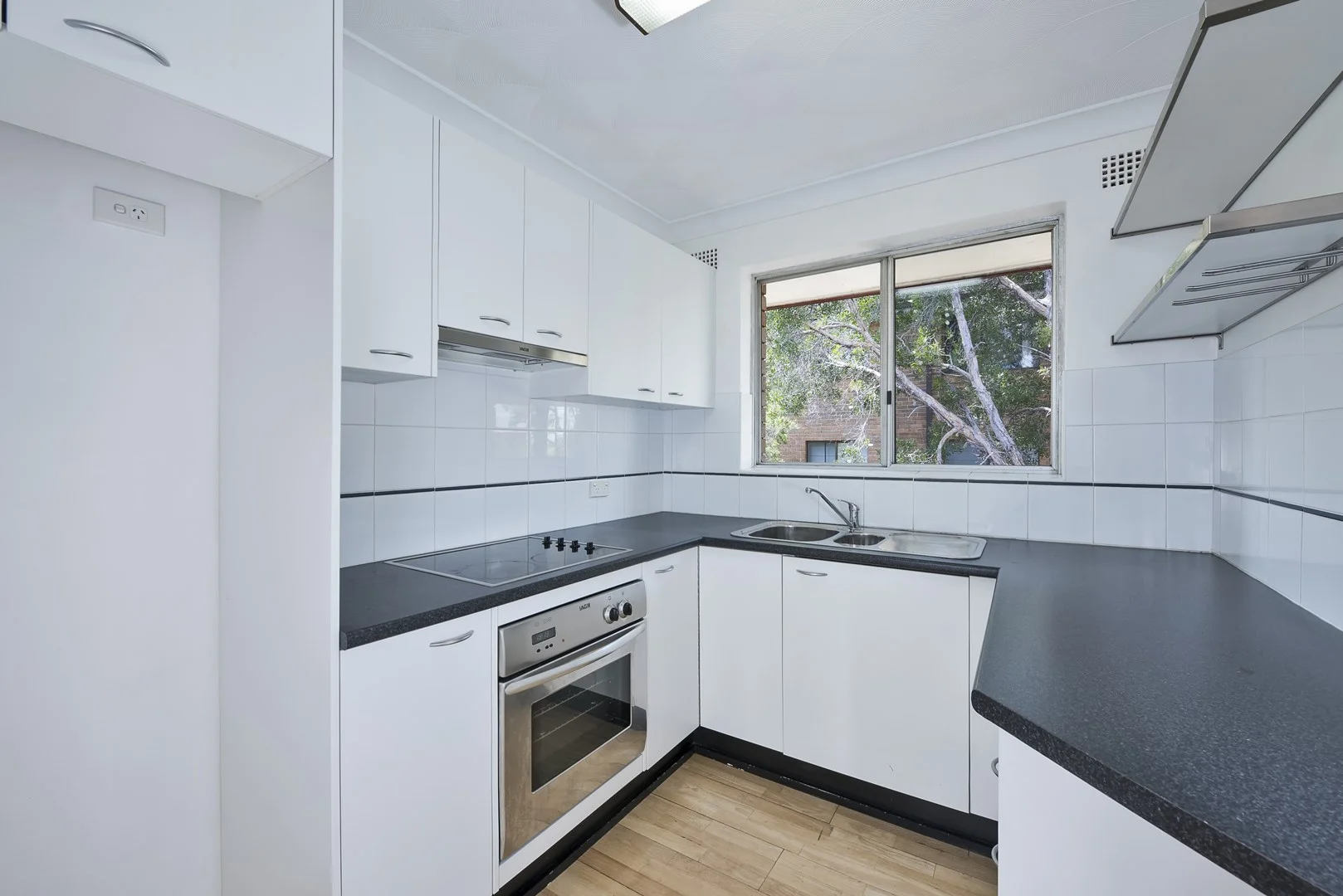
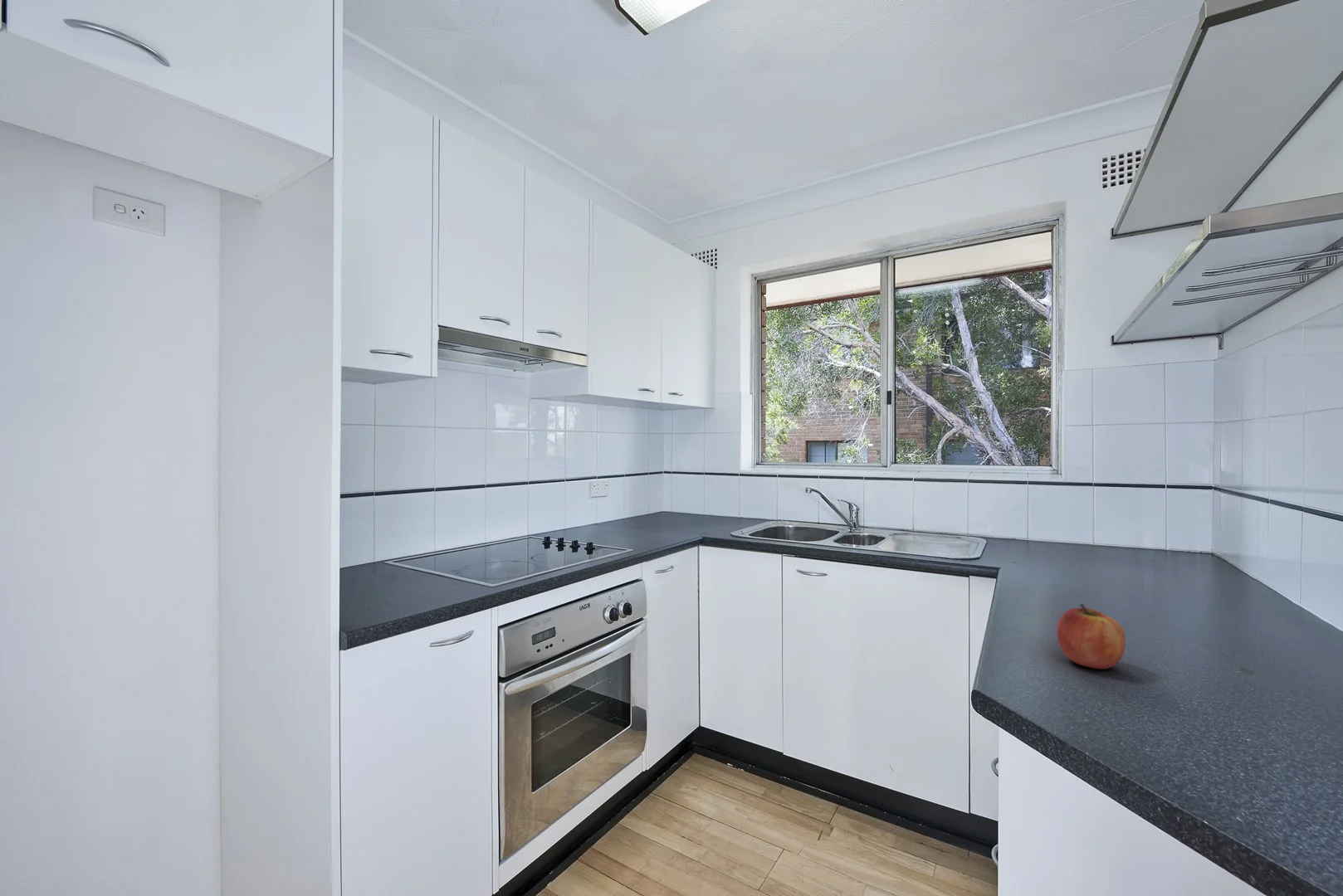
+ apple [1056,603,1126,670]
